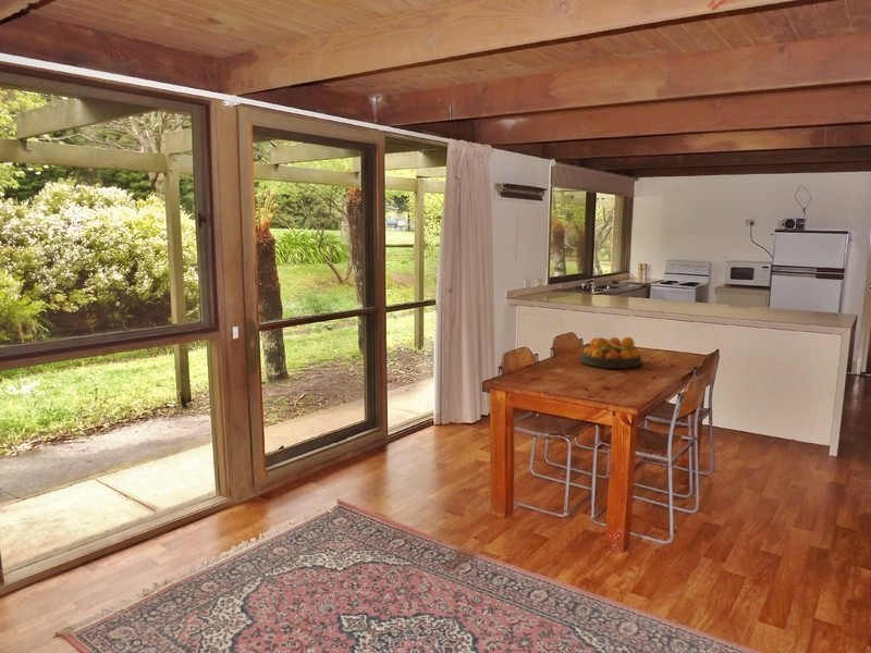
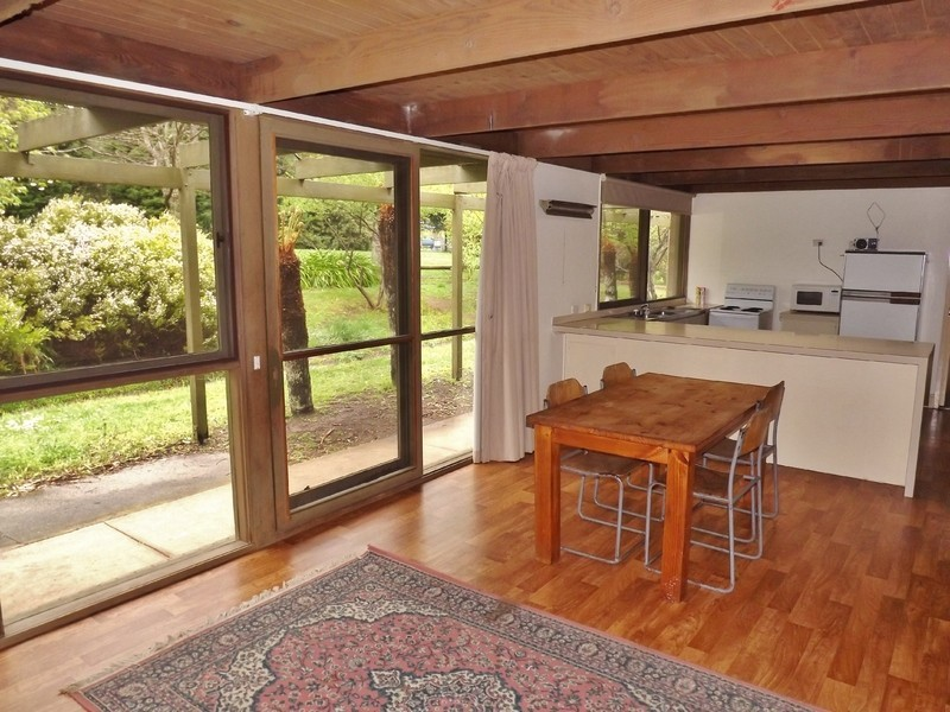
- fruit bowl [579,336,642,369]
